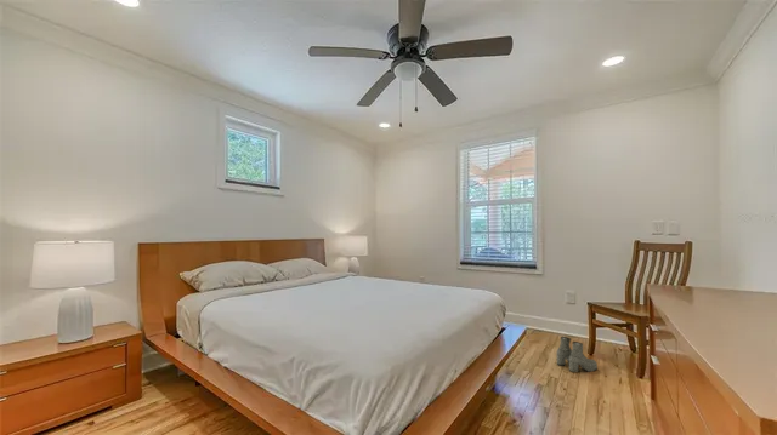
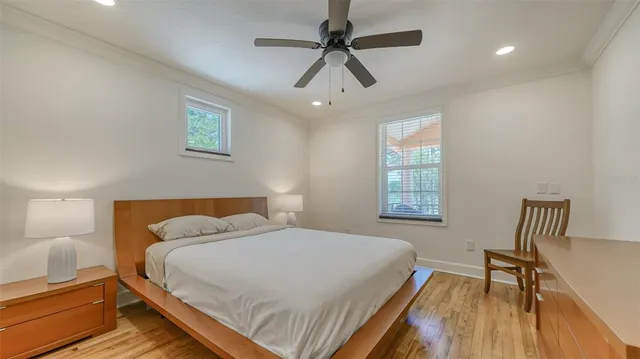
- boots [555,336,599,373]
